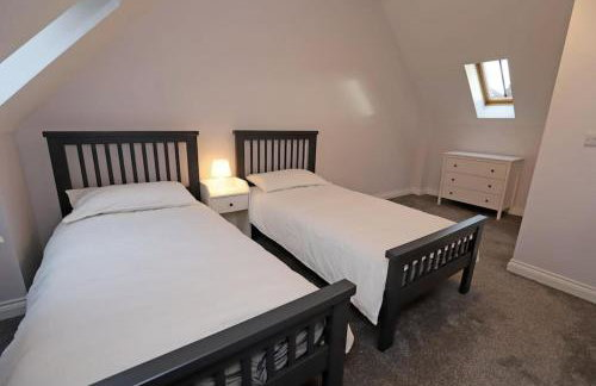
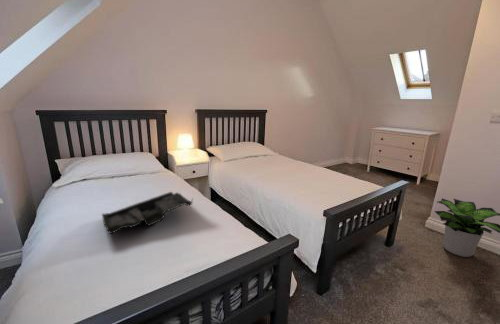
+ potted plant [433,198,500,258]
+ tray [101,191,194,235]
